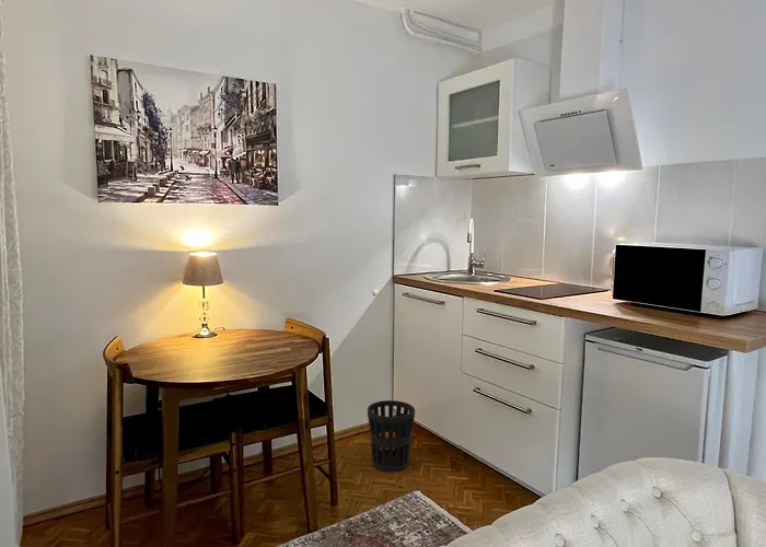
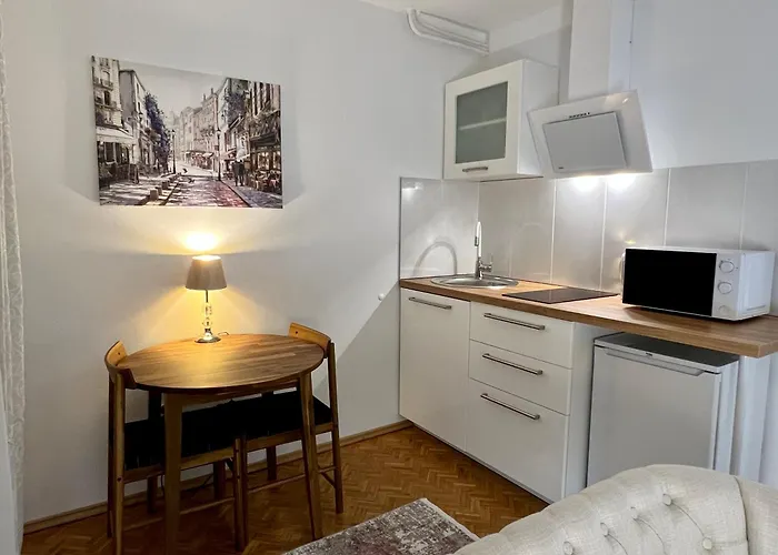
- wastebasket [367,399,416,473]
